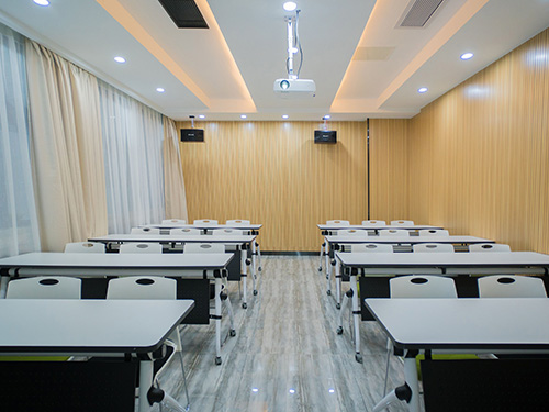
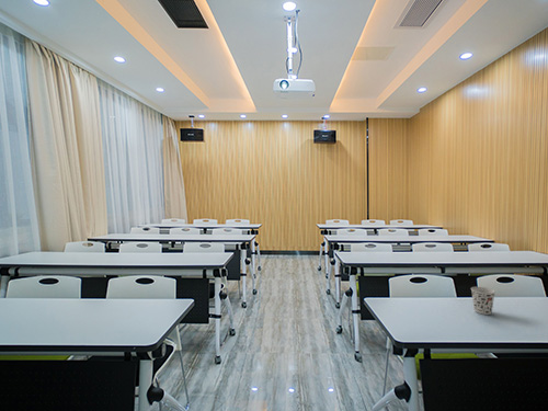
+ cup [470,286,496,316]
